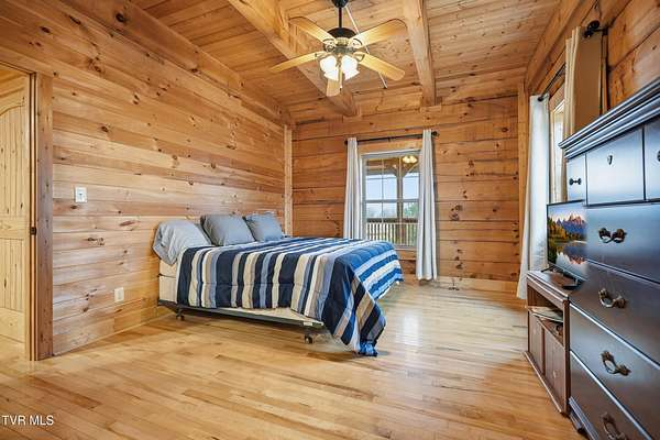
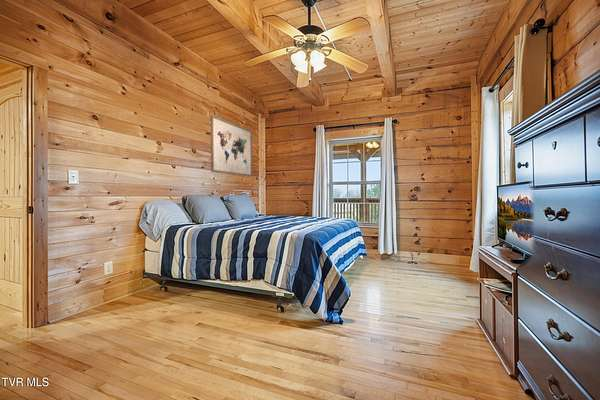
+ wall art [210,114,254,178]
